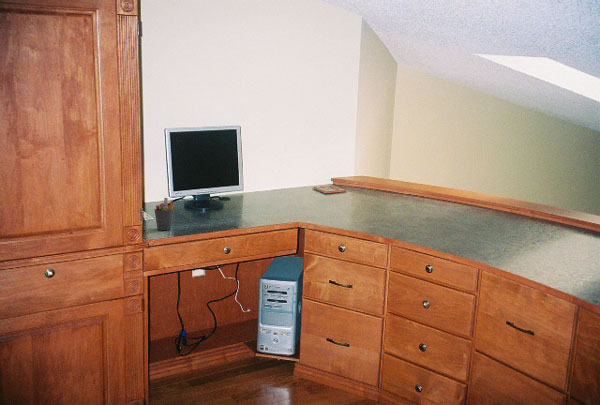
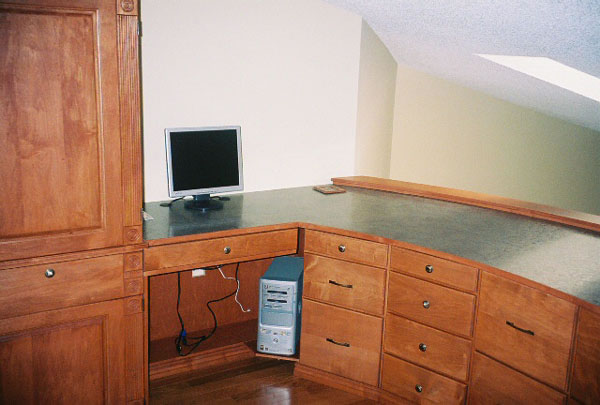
- pen holder [153,197,175,231]
